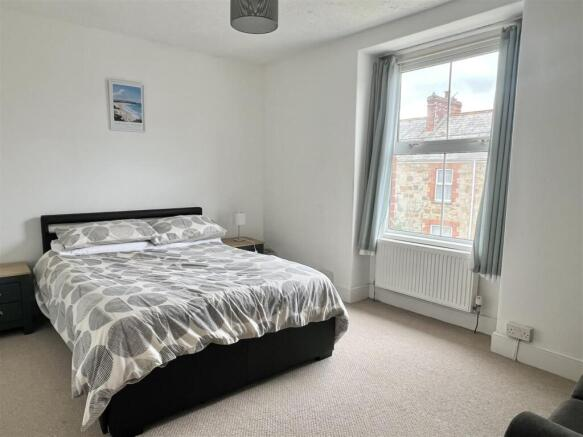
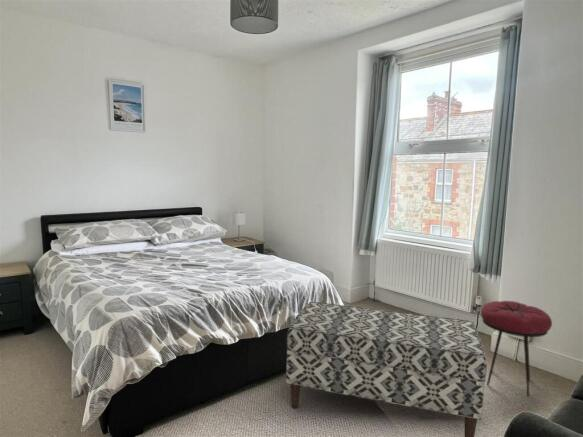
+ bench [285,301,488,437]
+ stool [480,300,553,397]
